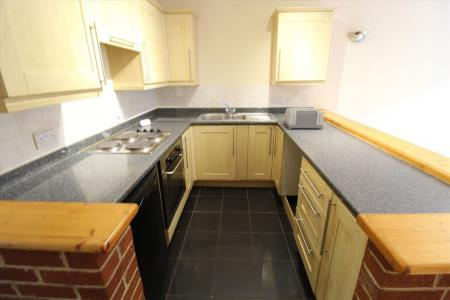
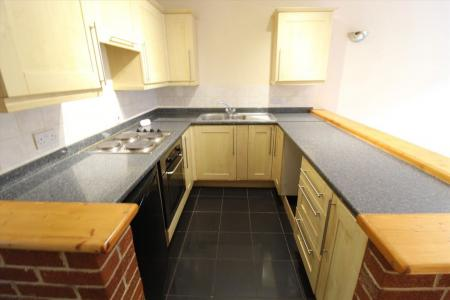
- toaster [283,106,326,130]
